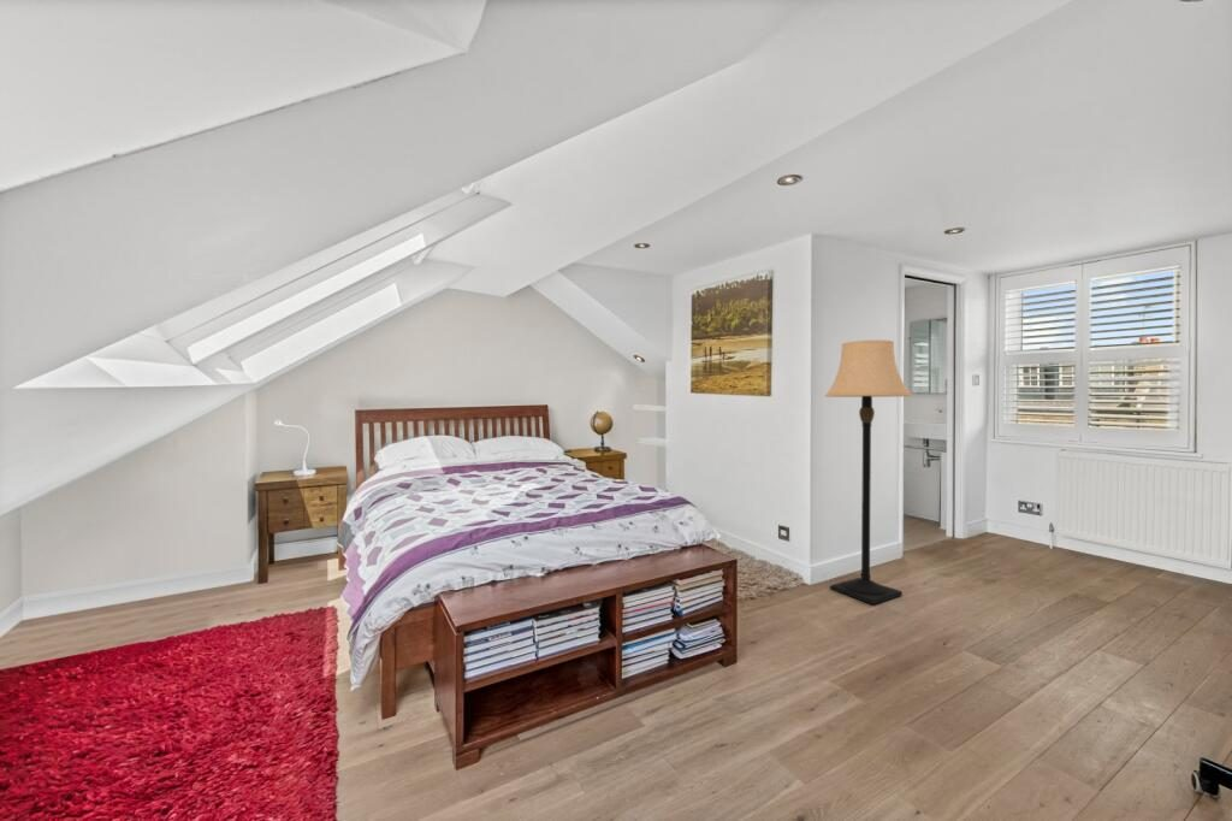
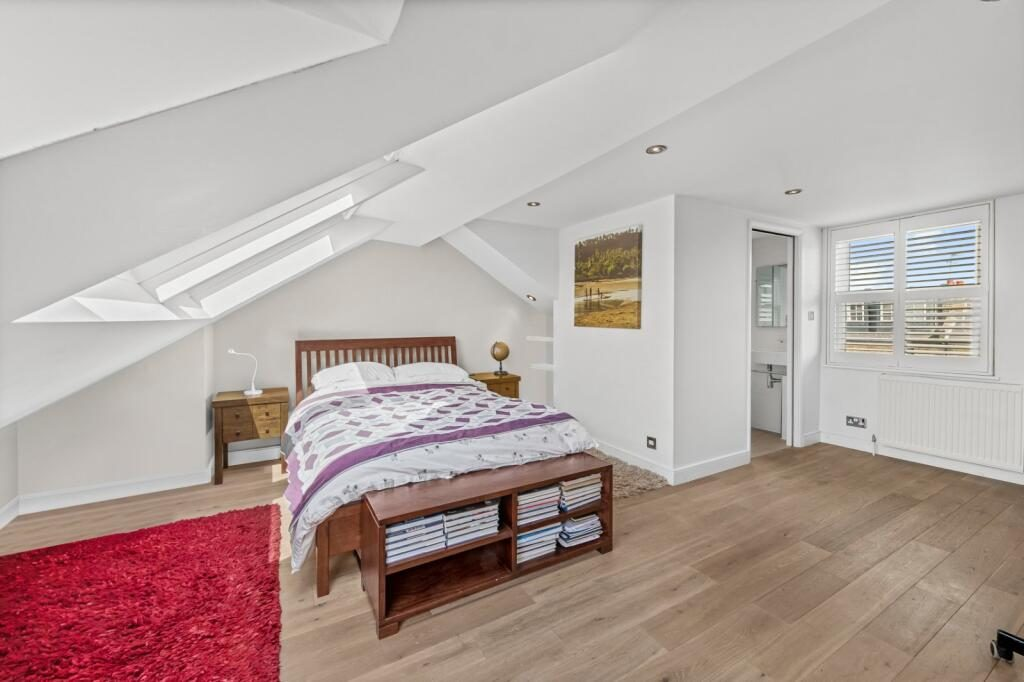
- lamp [823,338,913,606]
